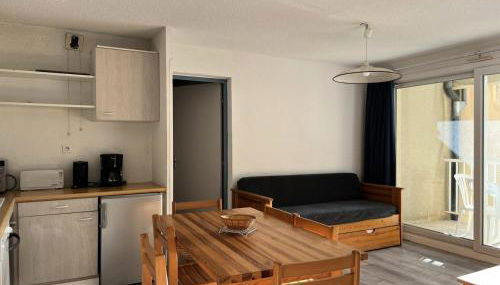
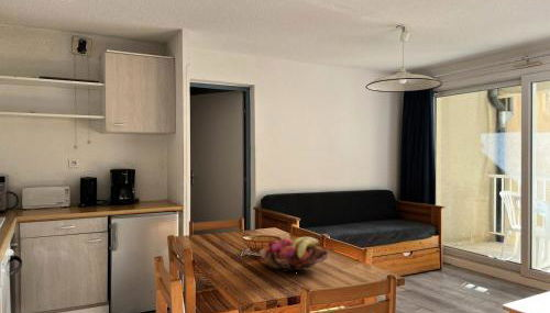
+ fruit basket [258,236,329,272]
